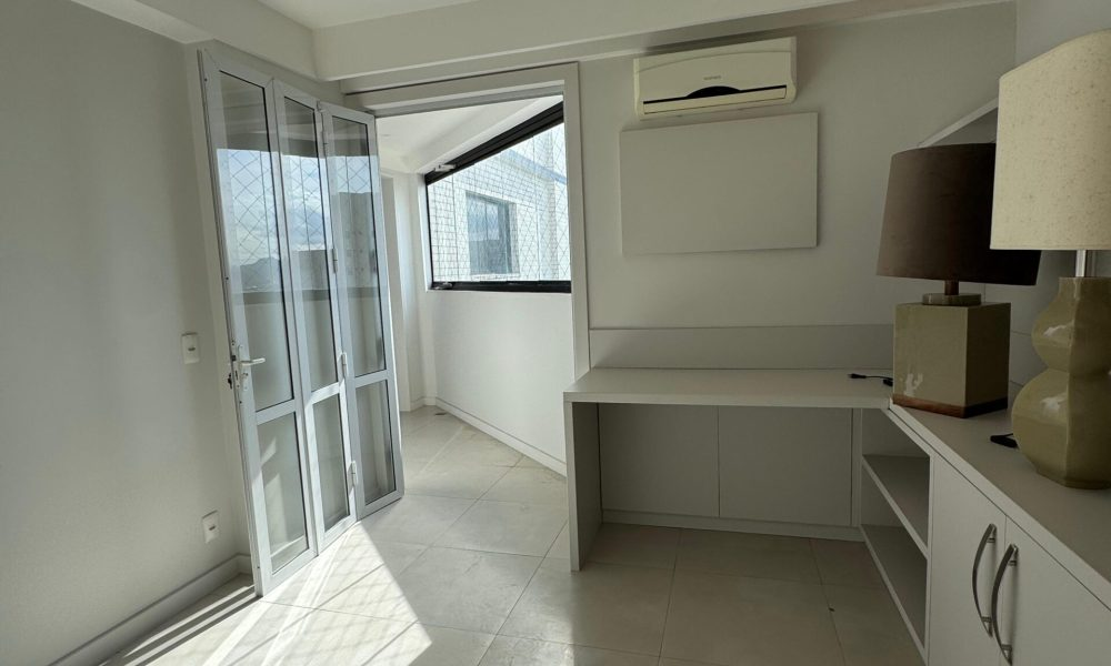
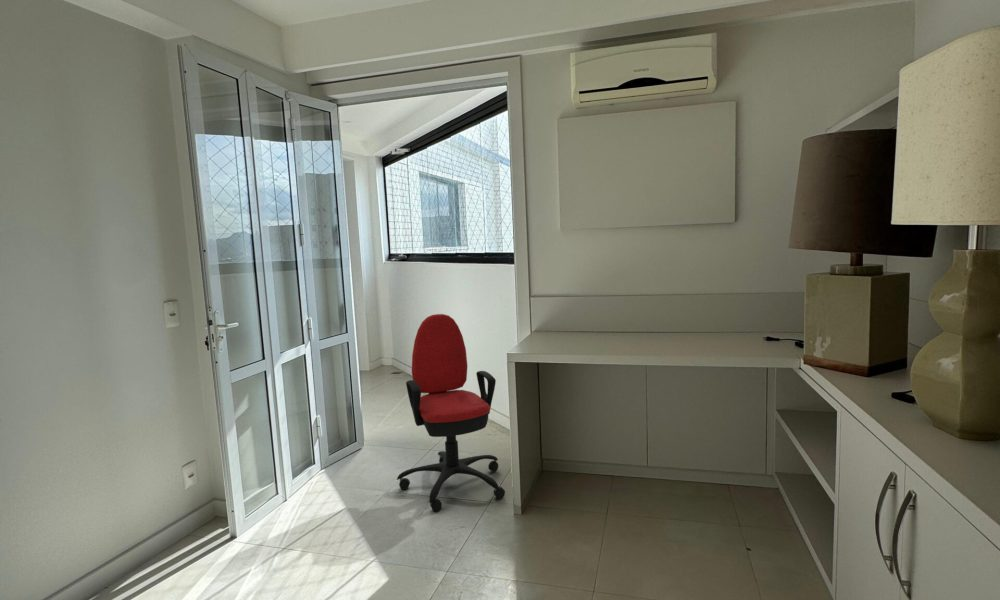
+ office chair [396,313,506,513]
